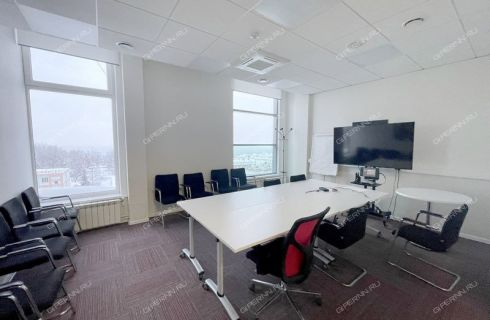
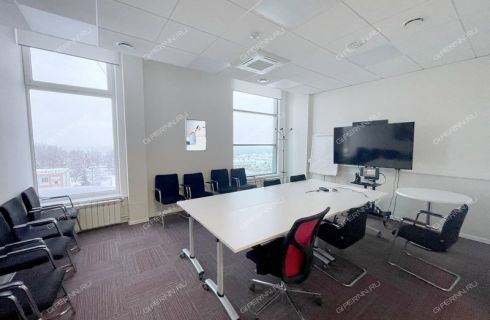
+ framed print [184,118,207,152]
